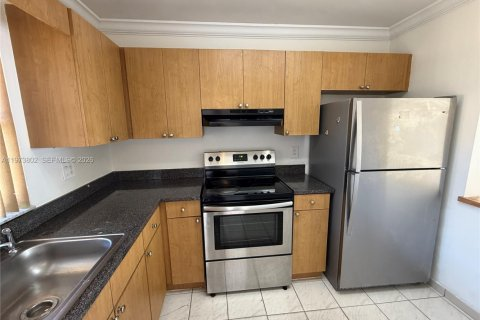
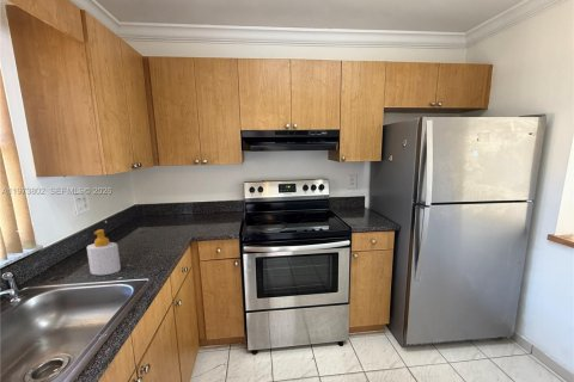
+ soap bottle [86,228,122,276]
